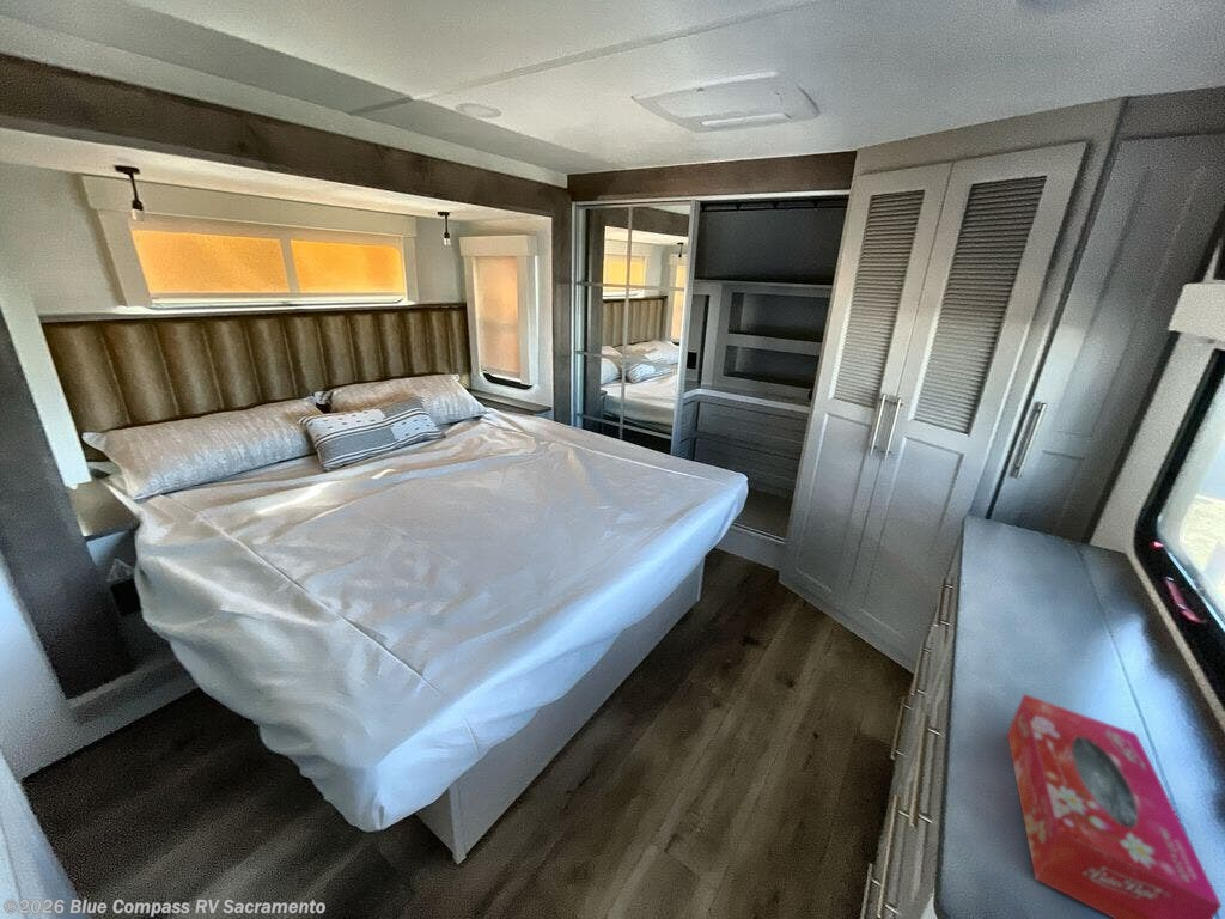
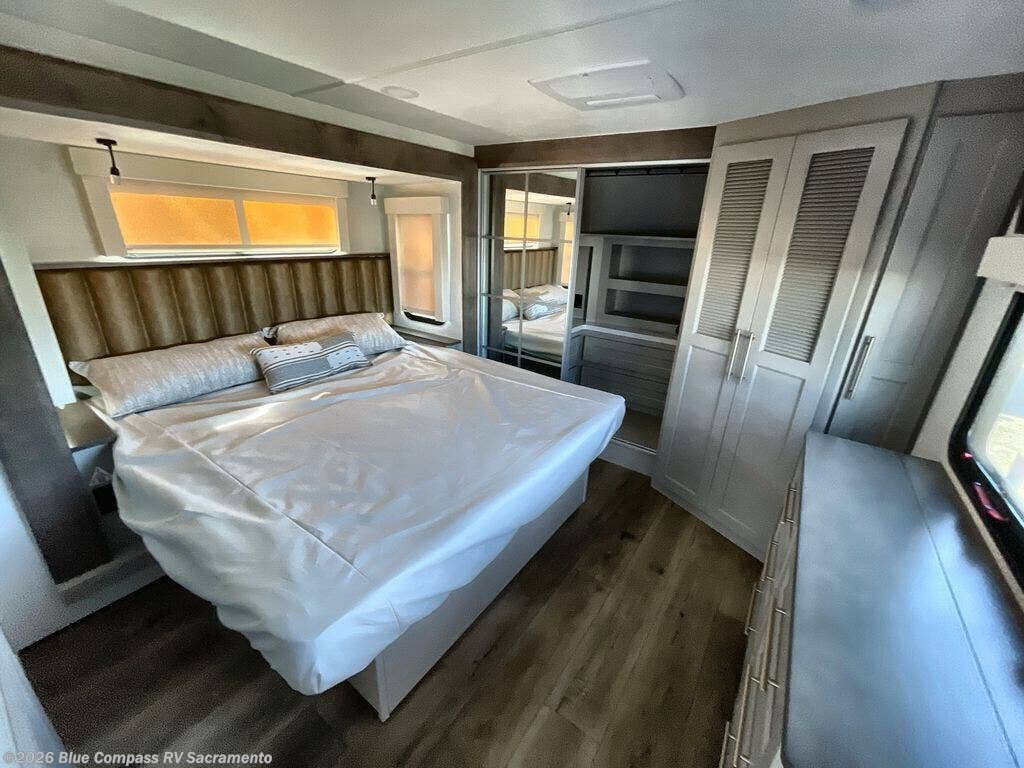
- tissue box [1006,693,1223,919]
